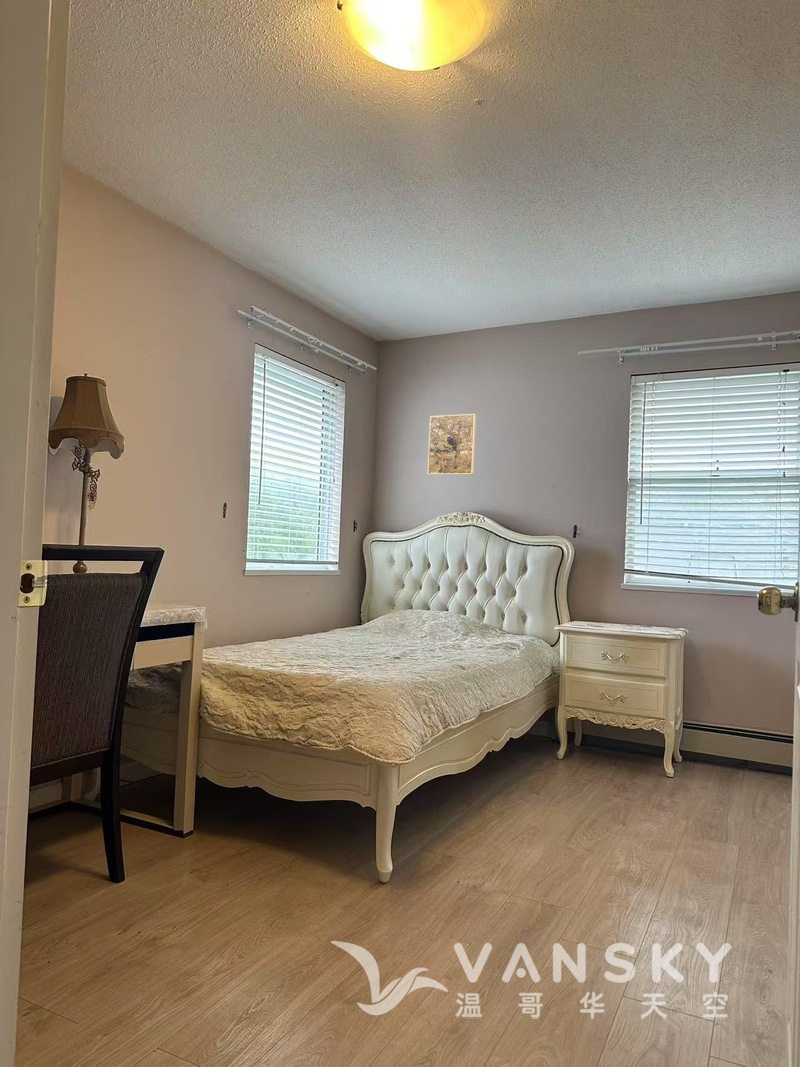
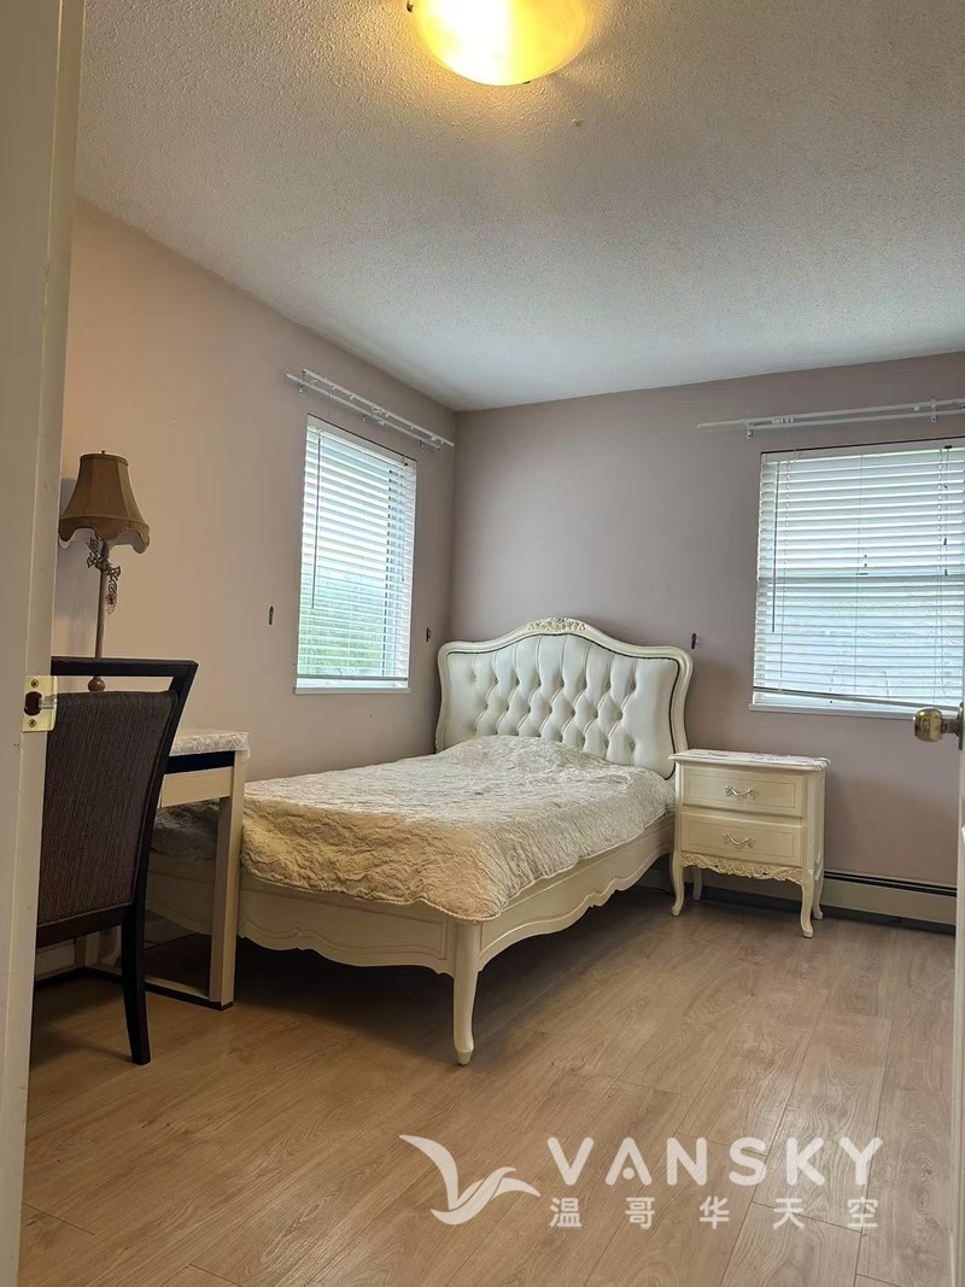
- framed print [427,413,477,476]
